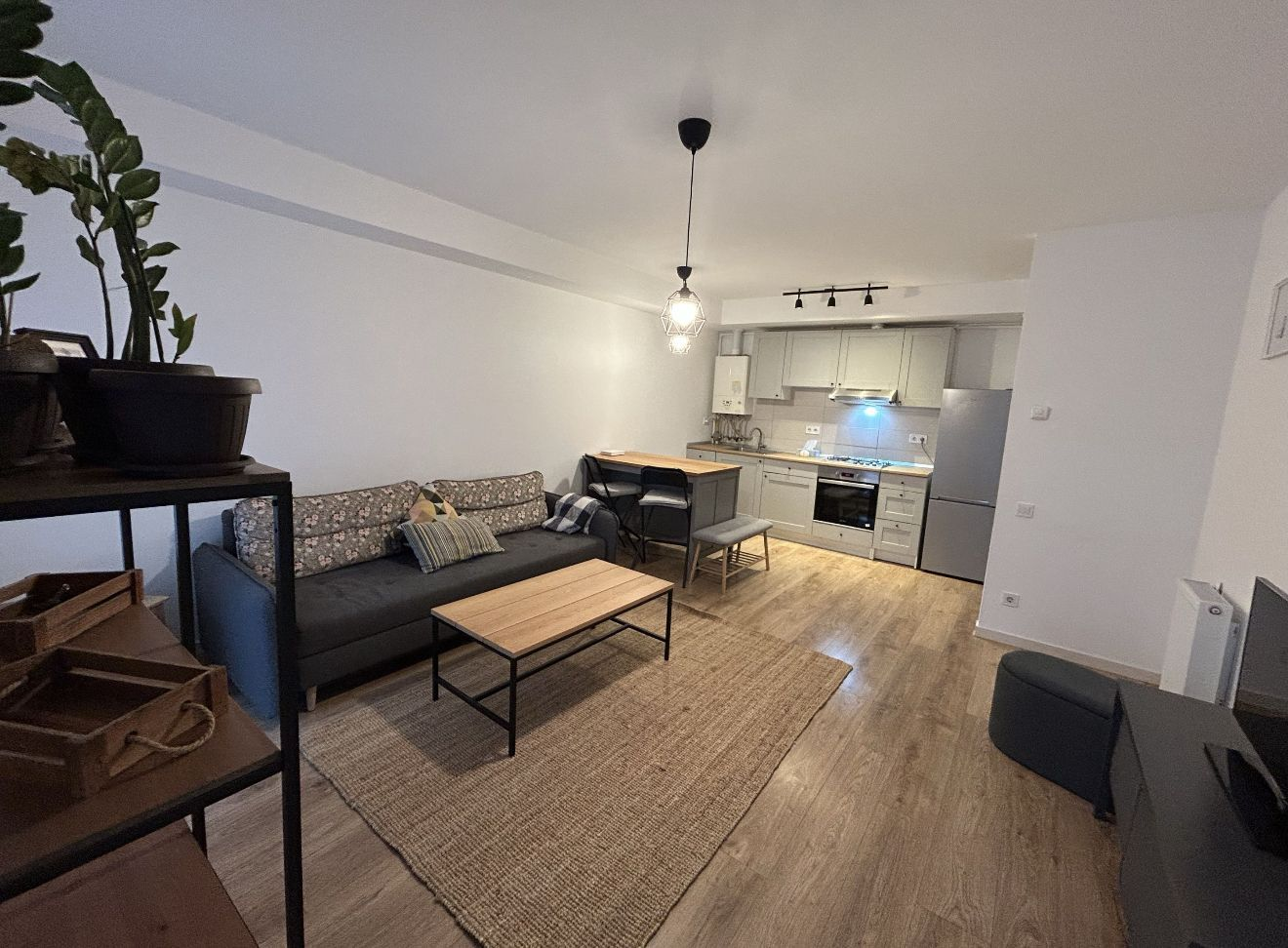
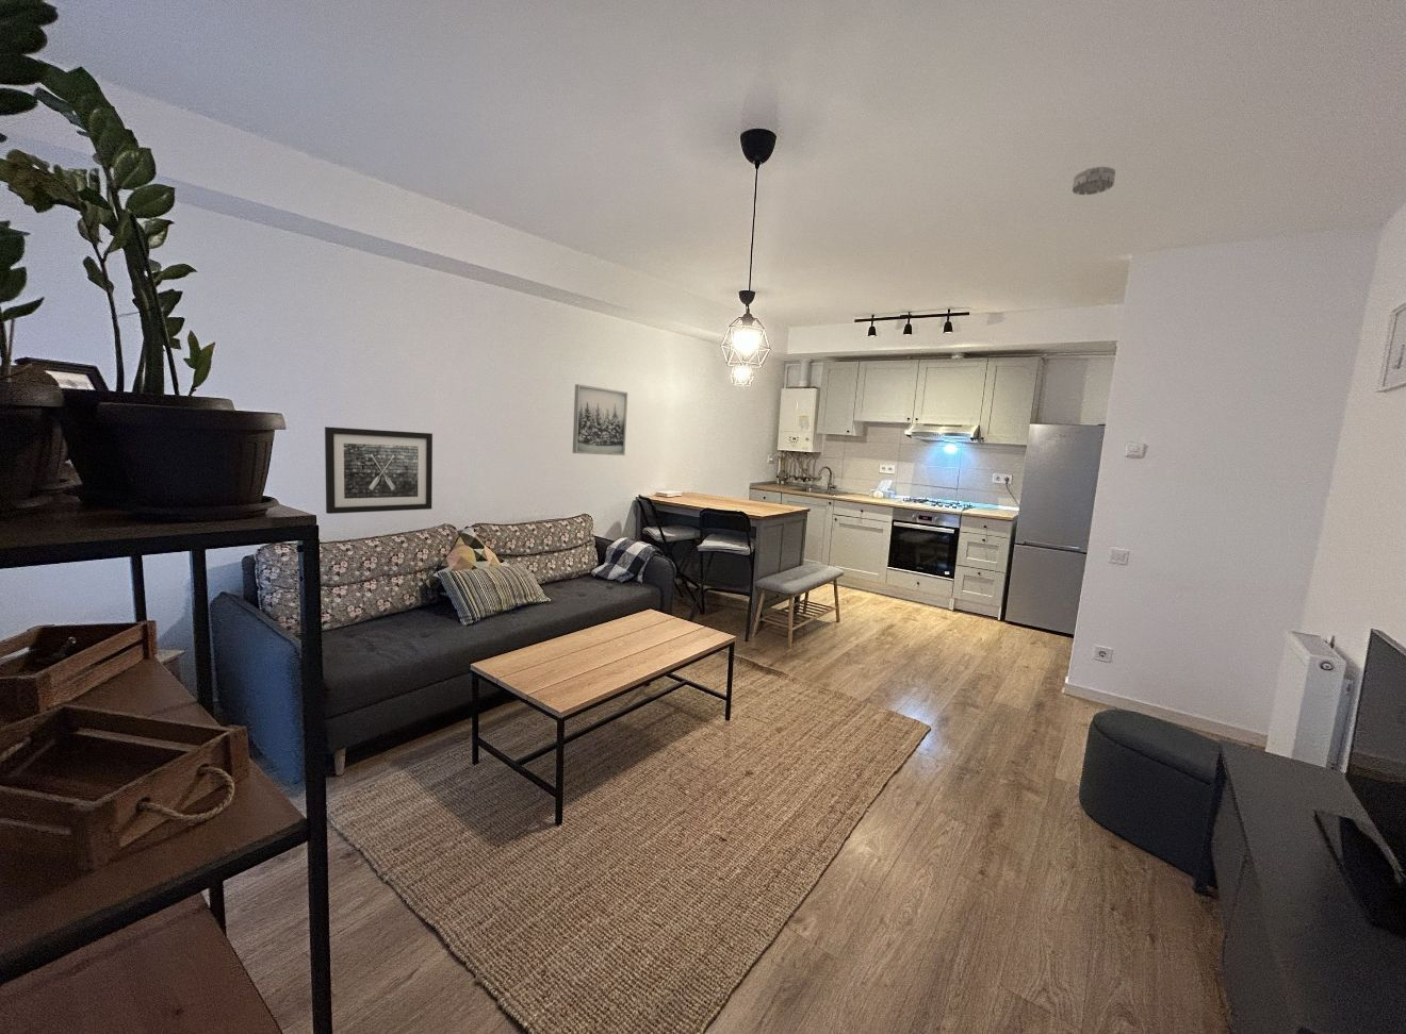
+ wall art [572,383,629,456]
+ wall art [324,425,433,515]
+ smoke detector [1072,165,1117,195]
